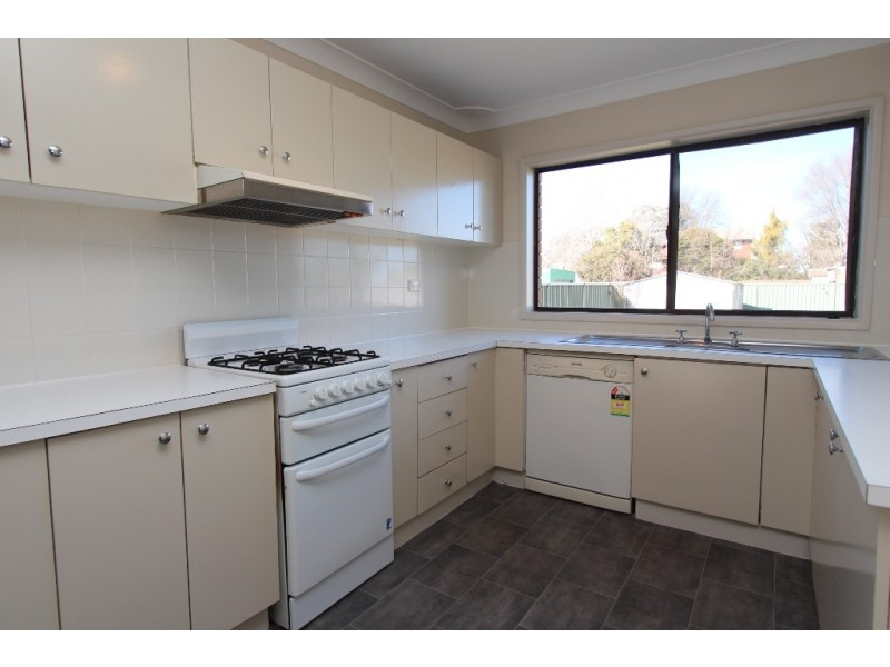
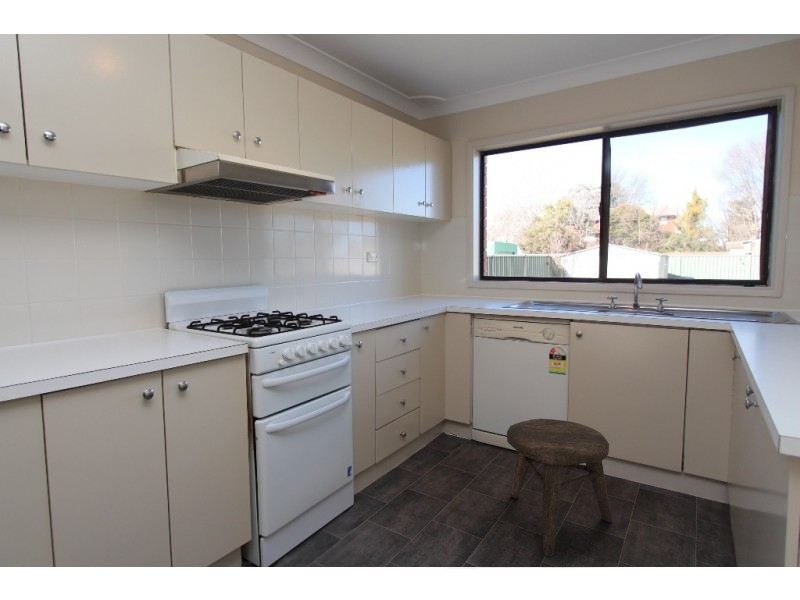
+ stool [506,418,613,558]
